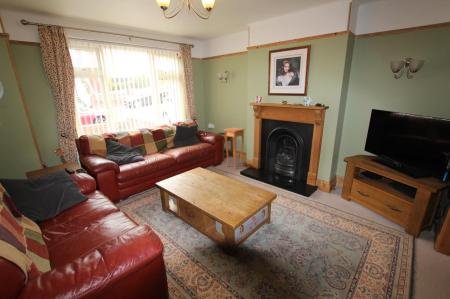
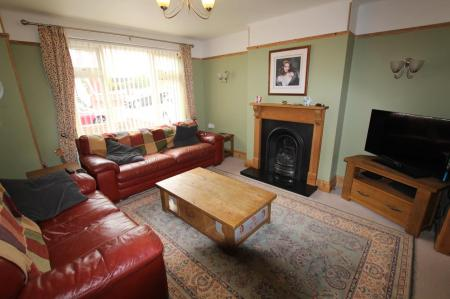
- side table [223,126,246,170]
